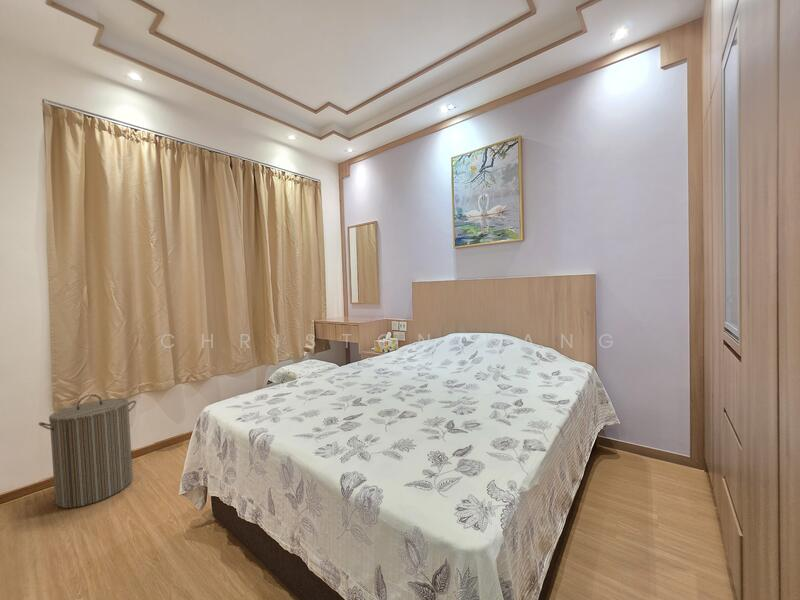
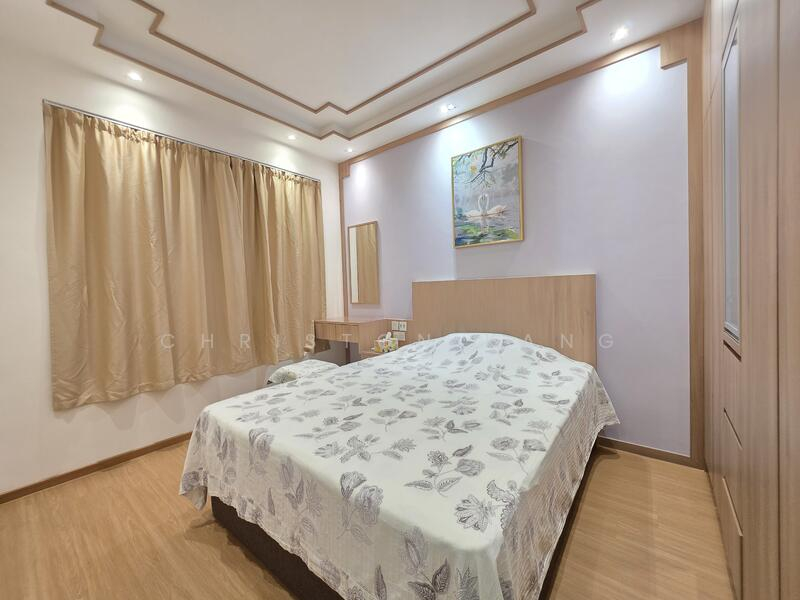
- laundry hamper [38,393,137,509]
